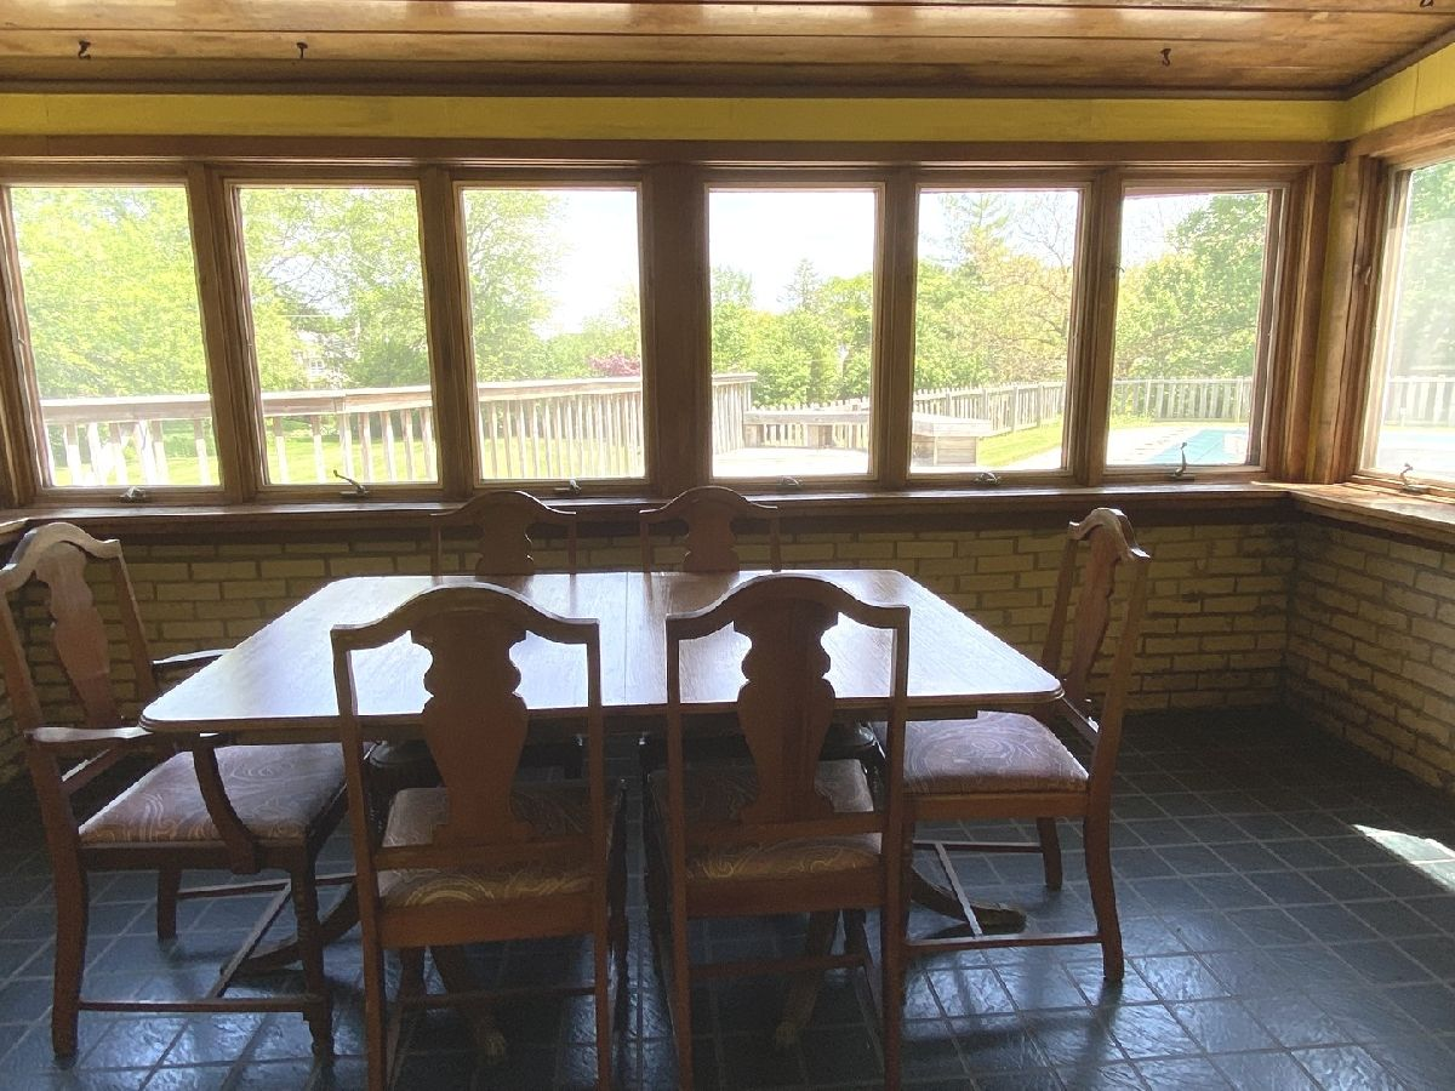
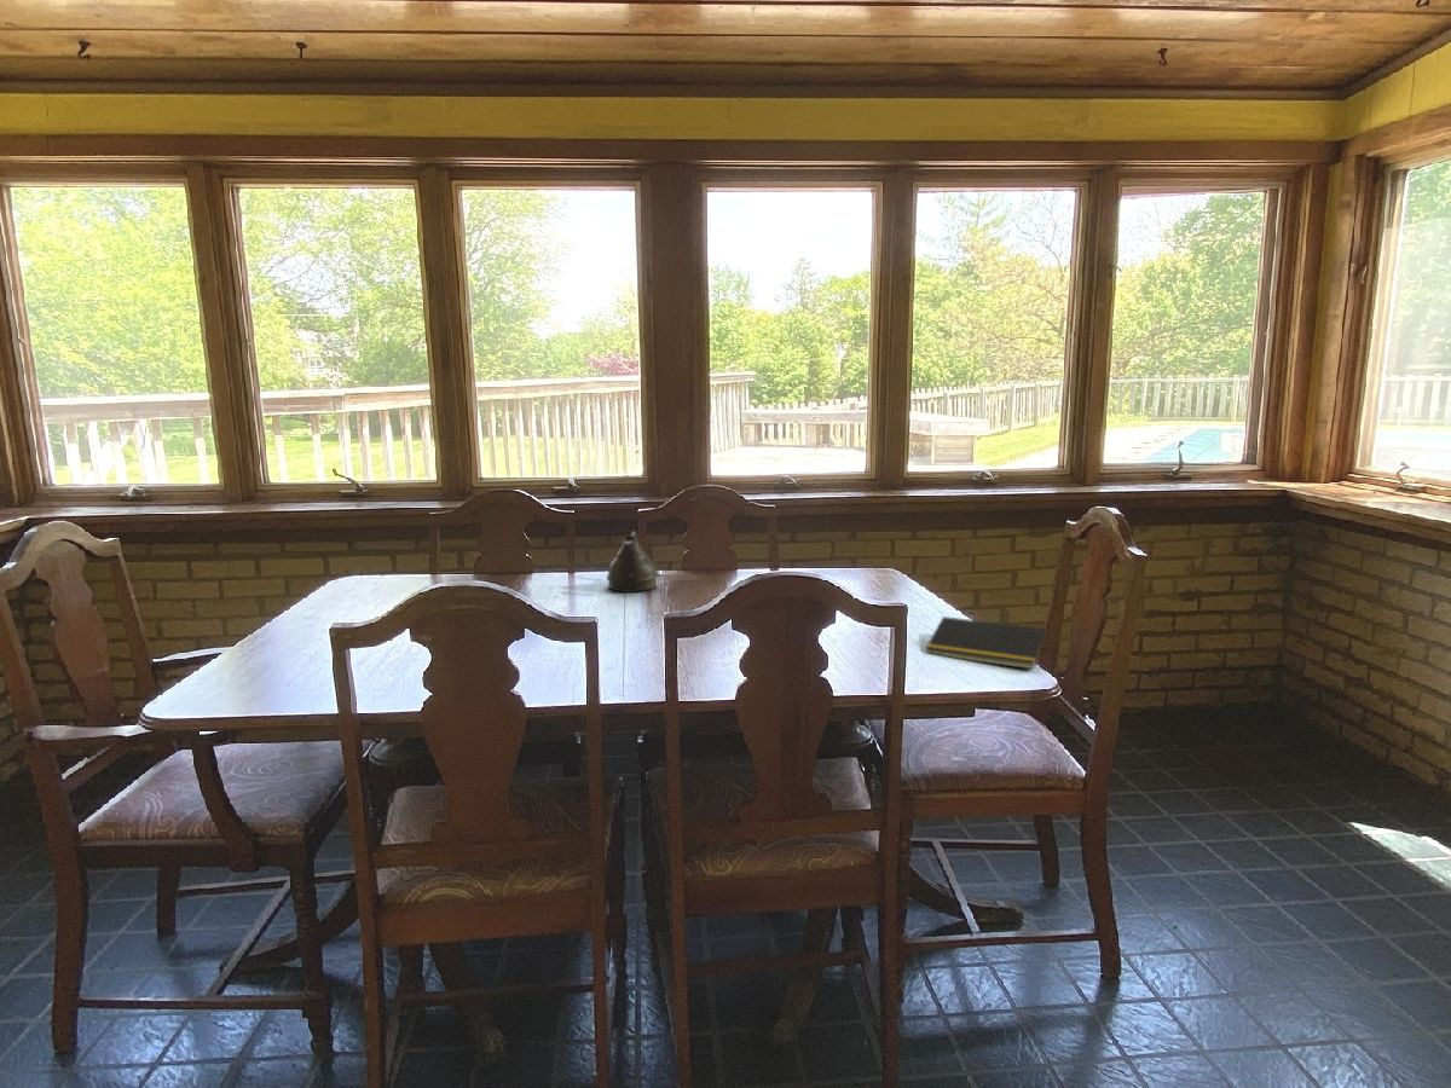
+ teapot [605,531,660,594]
+ notepad [924,615,1046,671]
